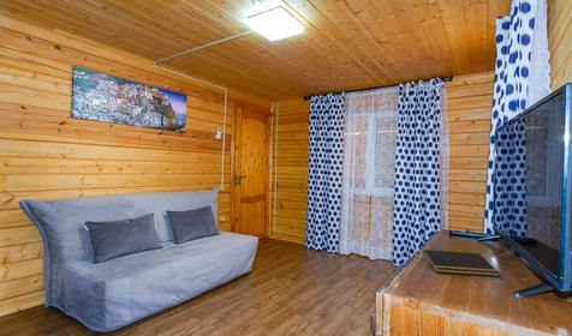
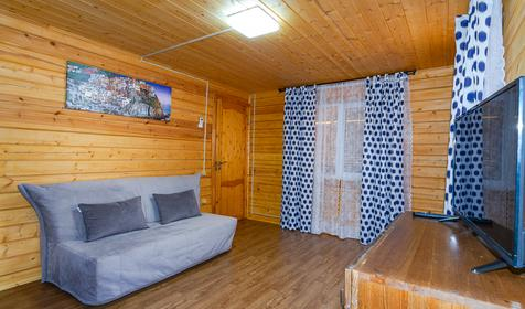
- notepad [421,248,500,277]
